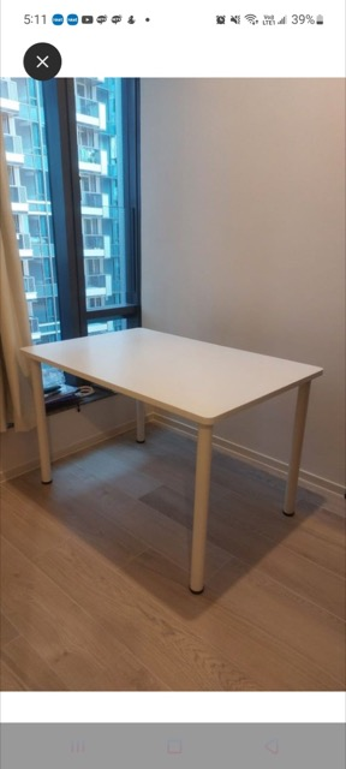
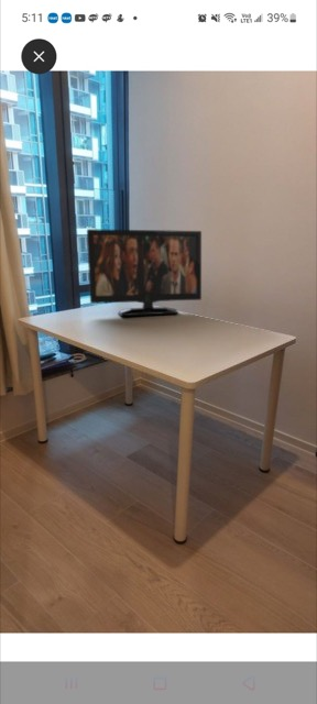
+ flat panel tv [86,228,203,317]
